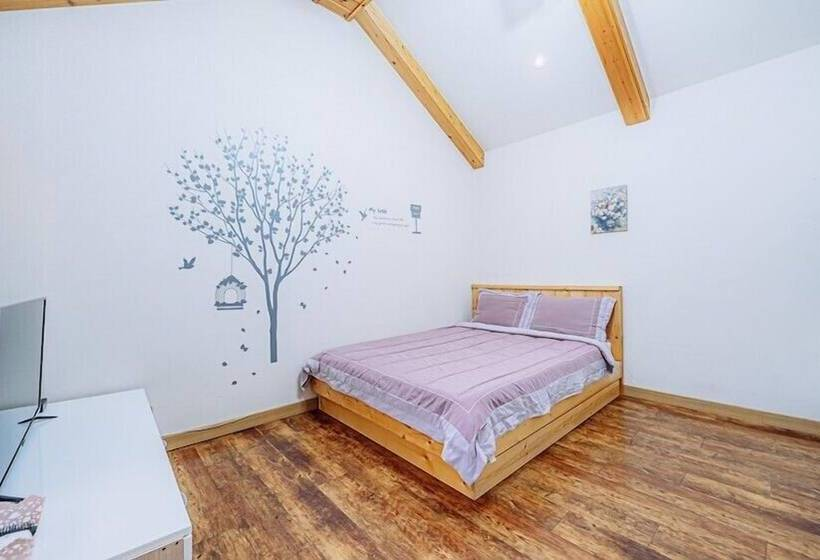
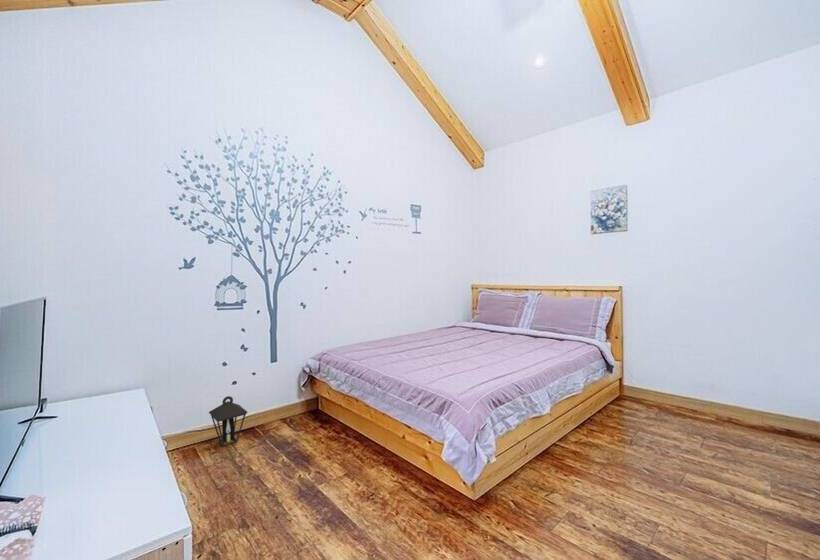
+ lantern [208,395,249,447]
